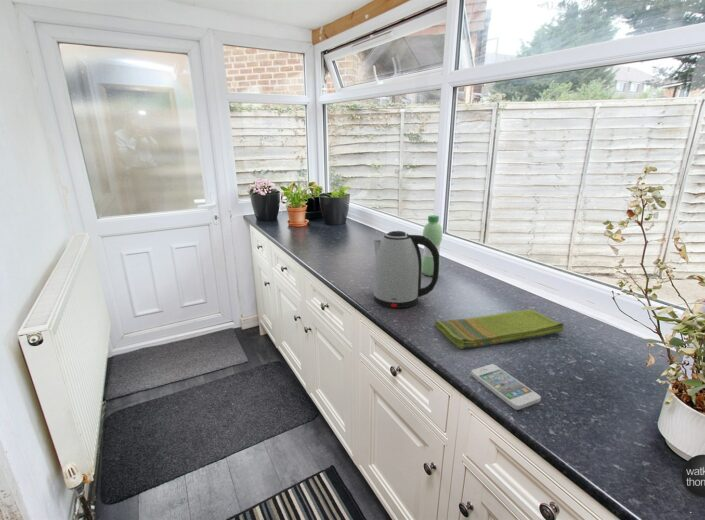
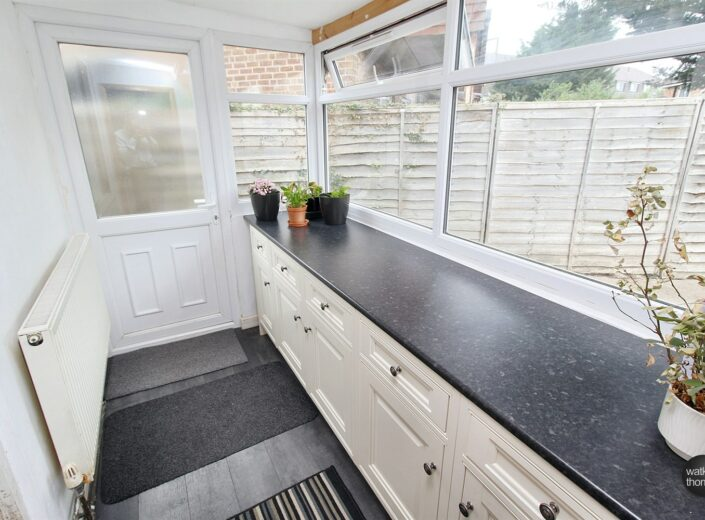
- dish towel [434,309,565,350]
- smartphone [470,363,542,411]
- water bottle [421,214,444,277]
- kettle [372,230,440,309]
